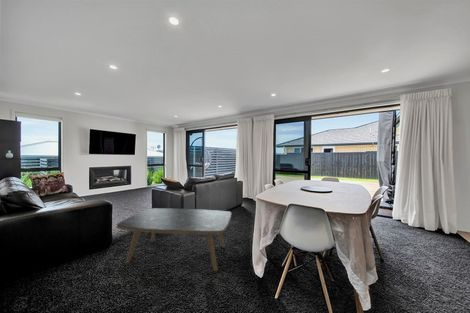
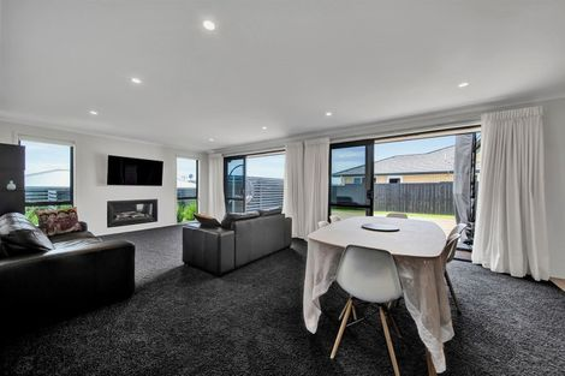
- coffee table [116,207,232,272]
